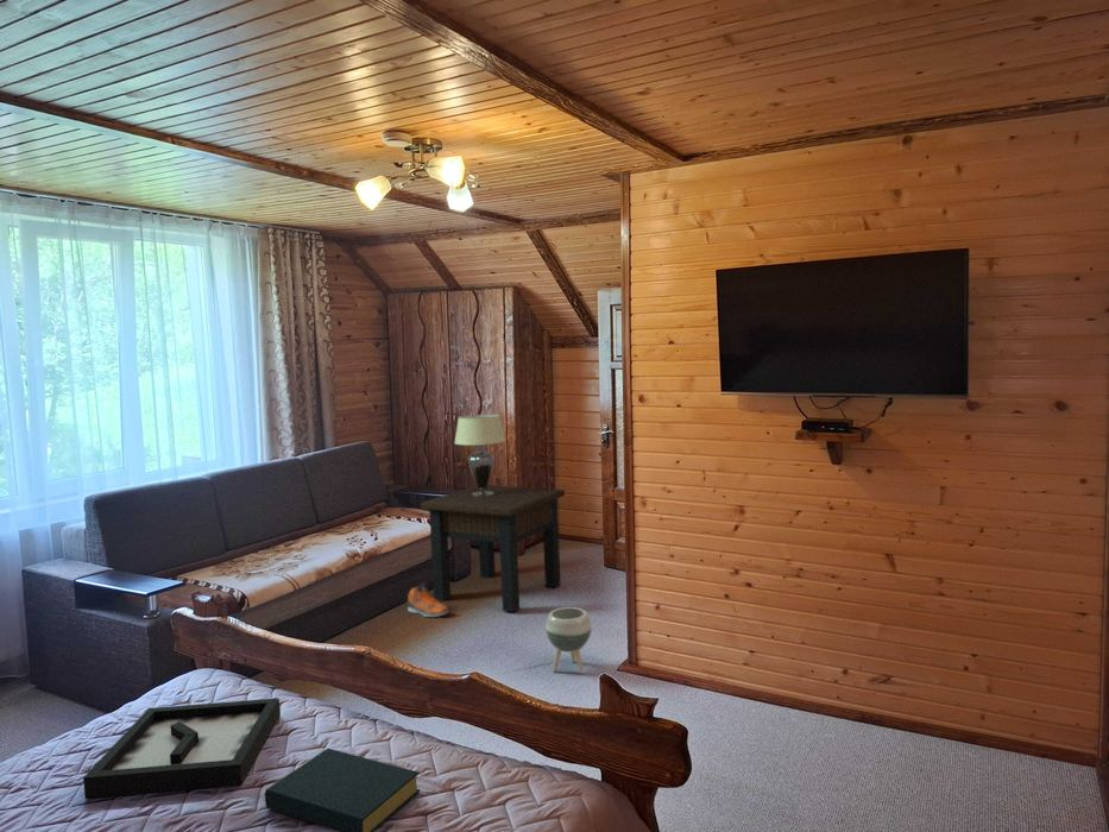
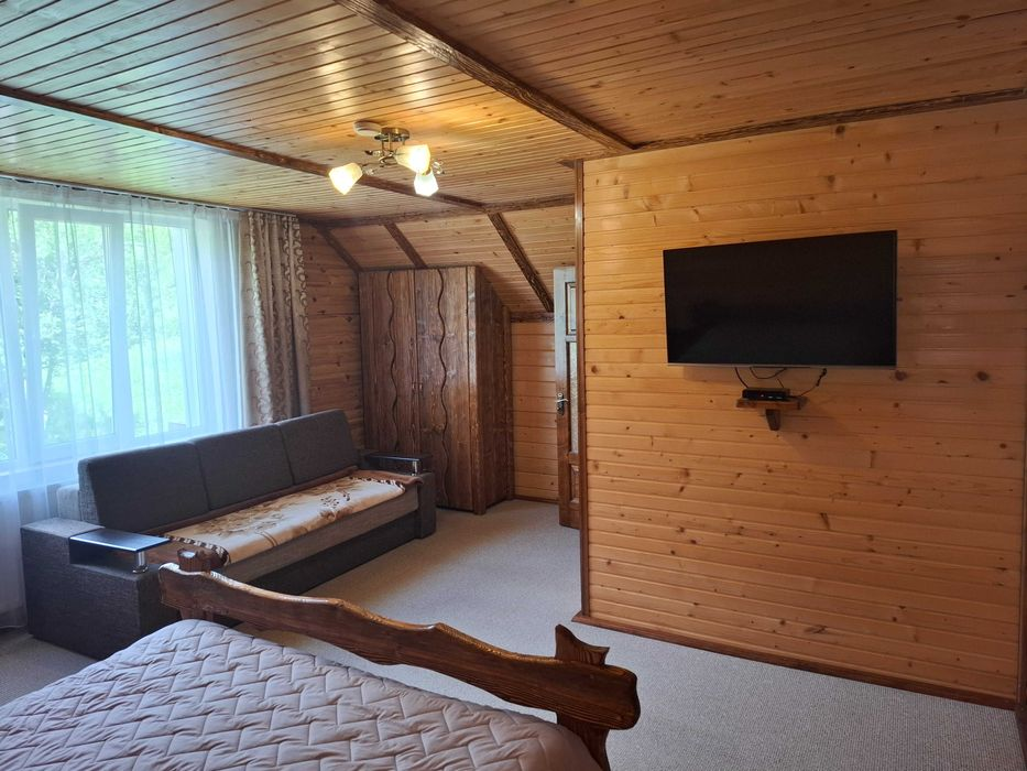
- sneaker [407,582,450,618]
- lampshade [453,414,508,496]
- side table [420,484,566,613]
- hardback book [264,748,422,832]
- planter [544,606,593,675]
- decorative tray [82,697,282,800]
